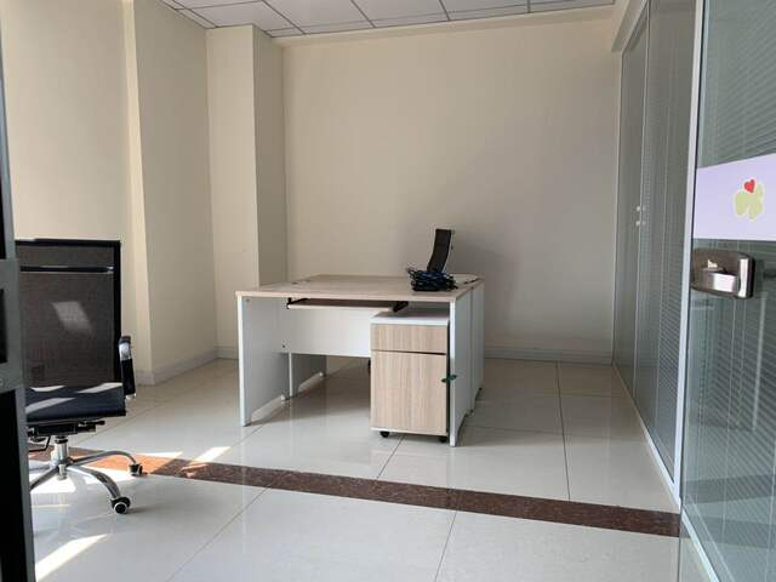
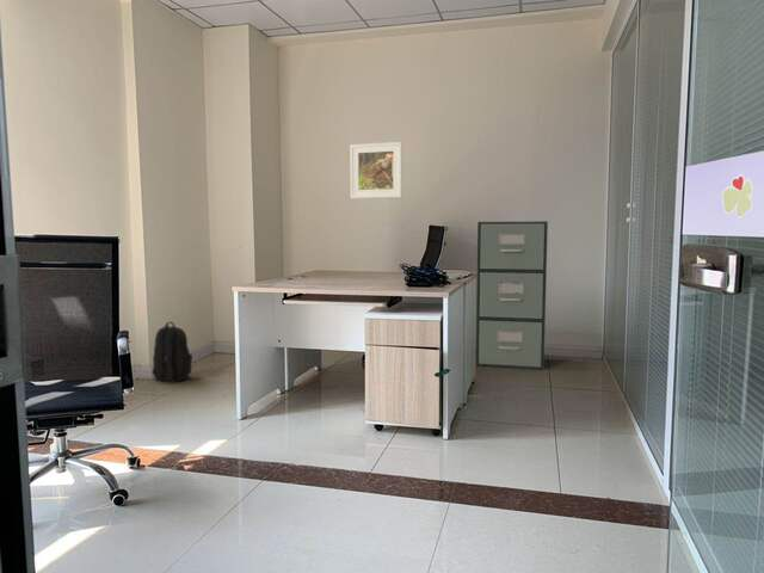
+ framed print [349,141,403,199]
+ backpack [150,321,193,383]
+ filing cabinet [475,221,549,370]
